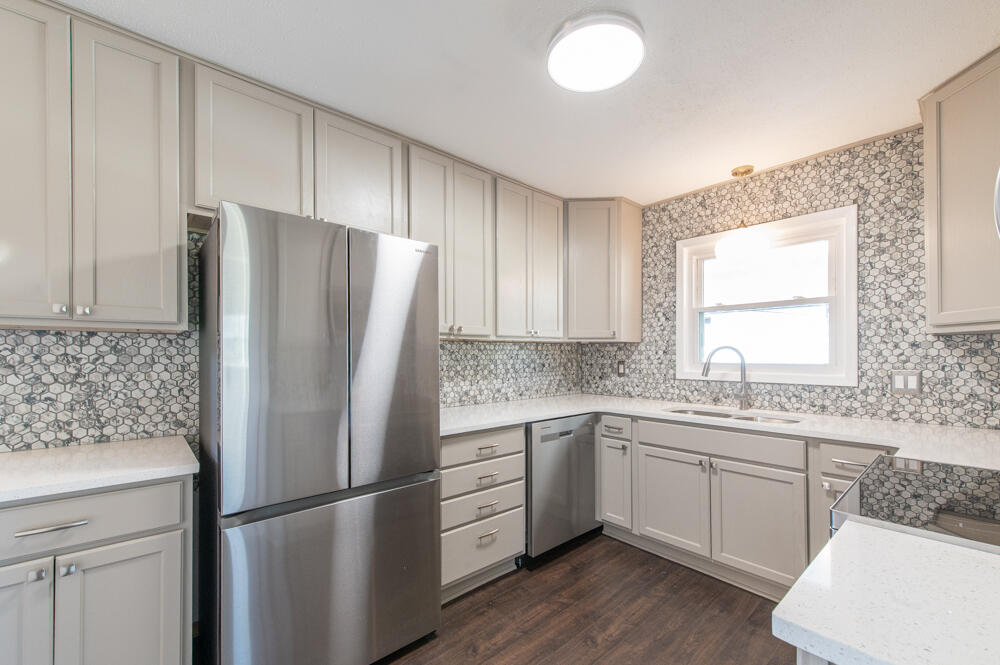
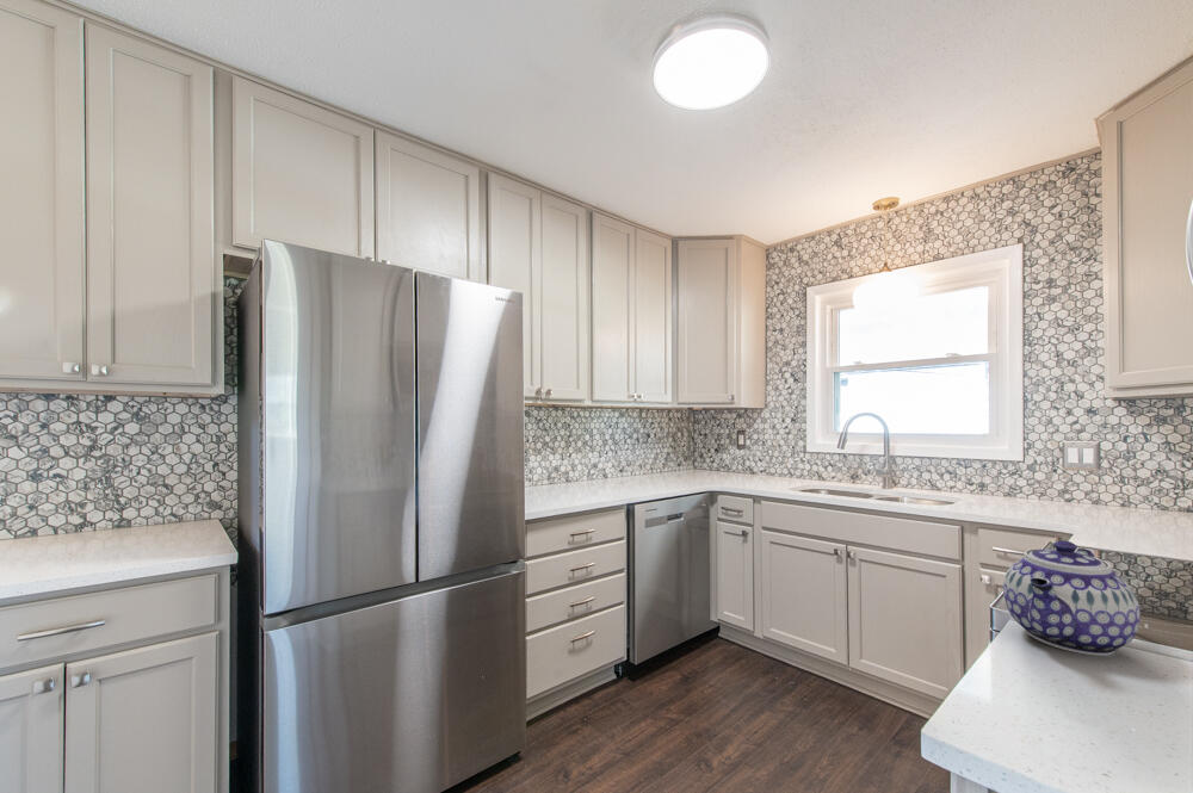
+ teapot [1002,539,1142,657]
